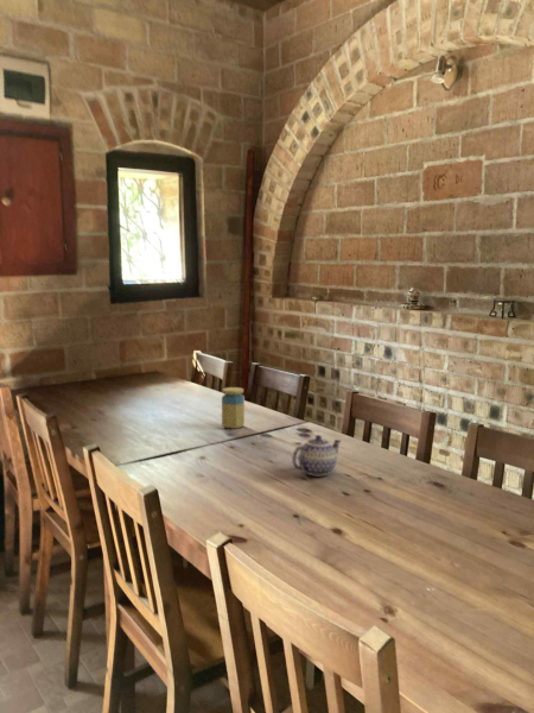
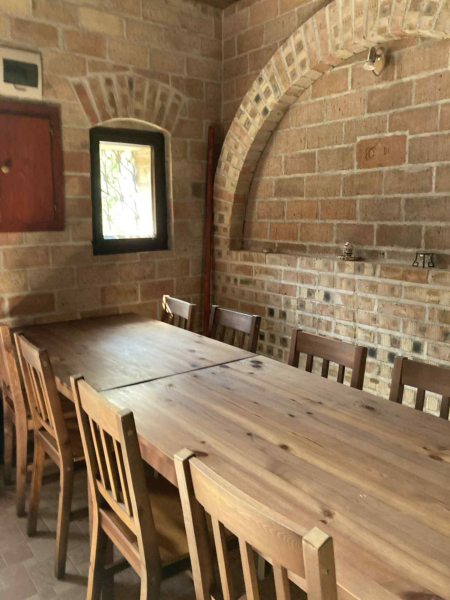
- teapot [291,434,343,477]
- jar [221,386,246,430]
